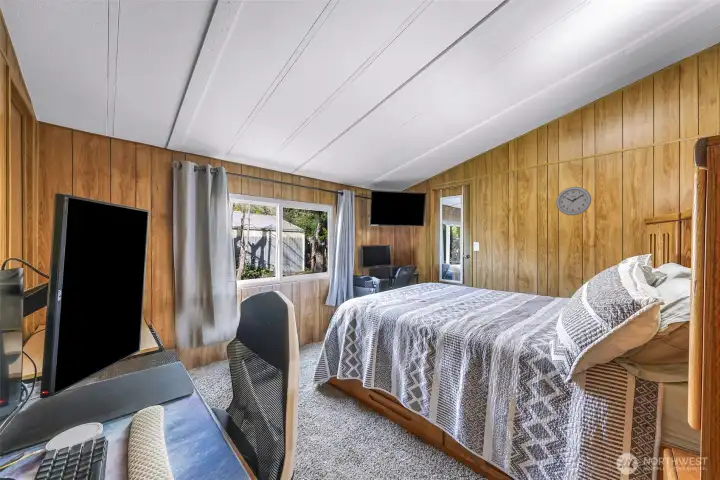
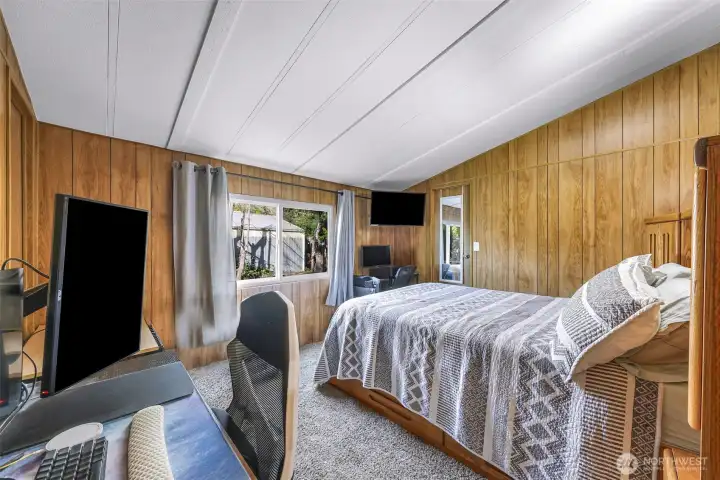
- wall clock [555,186,592,216]
